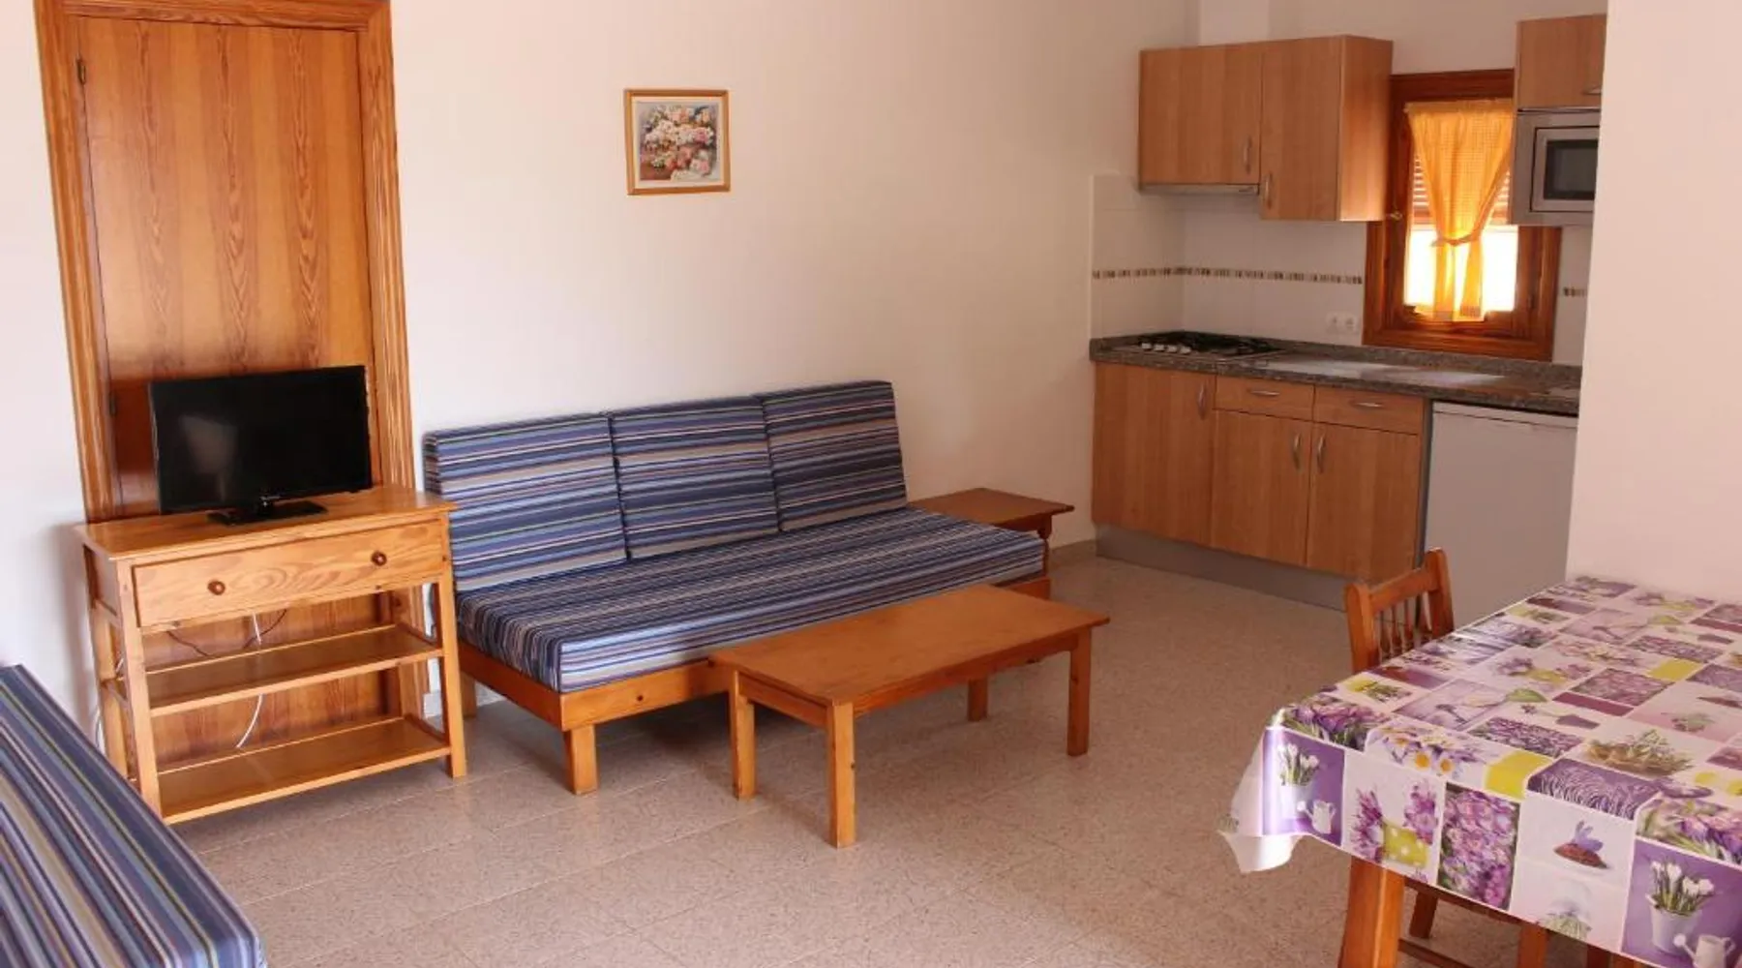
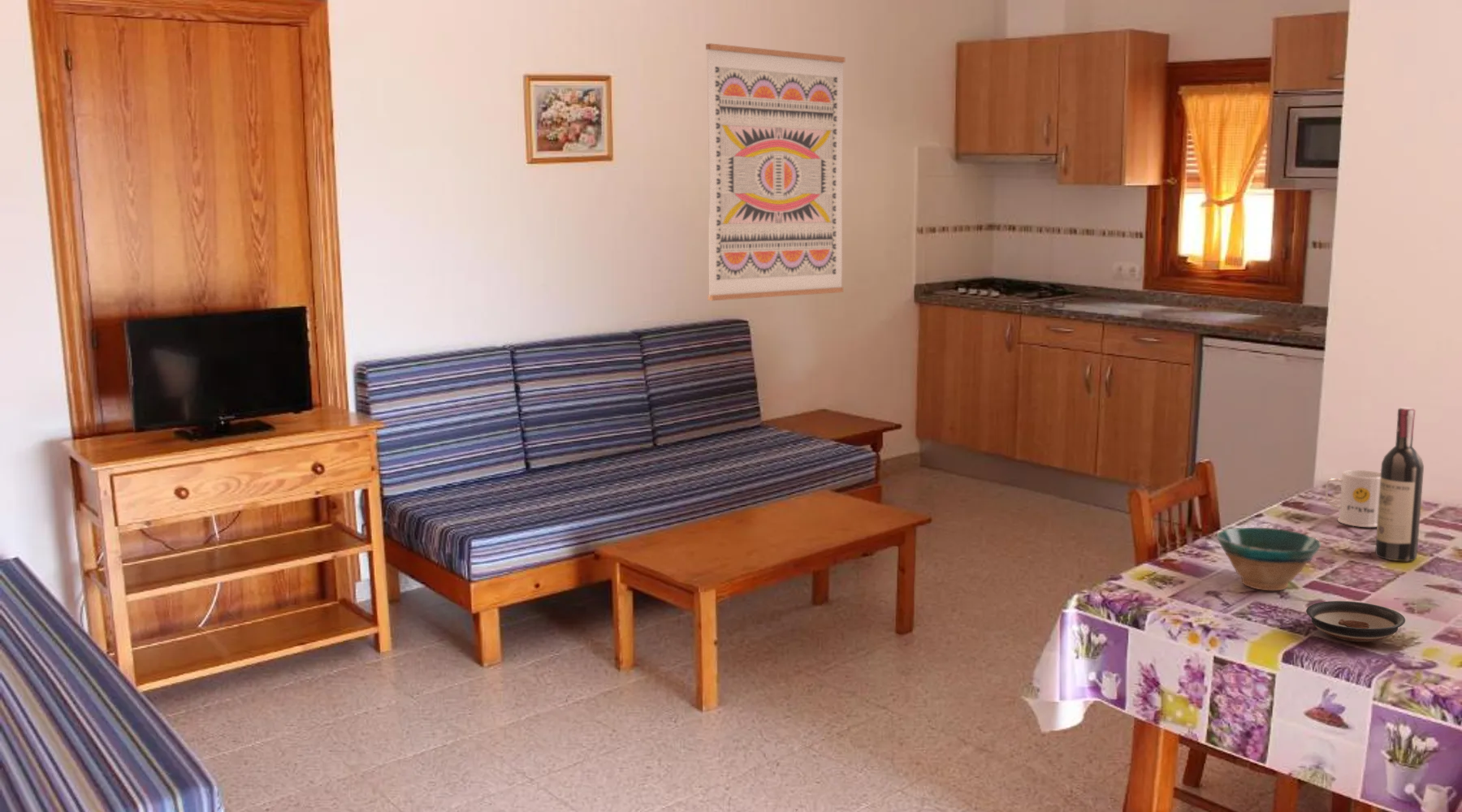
+ mug [1325,469,1381,528]
+ wine bottle [1374,407,1425,562]
+ wall art [705,42,846,301]
+ saucer [1305,600,1406,642]
+ bowl [1216,526,1322,591]
